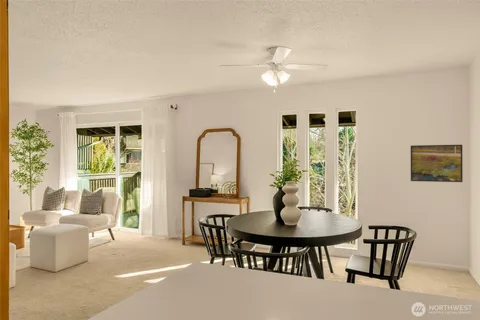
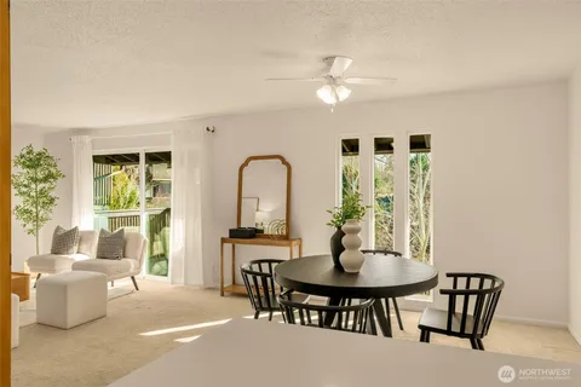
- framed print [410,144,464,183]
